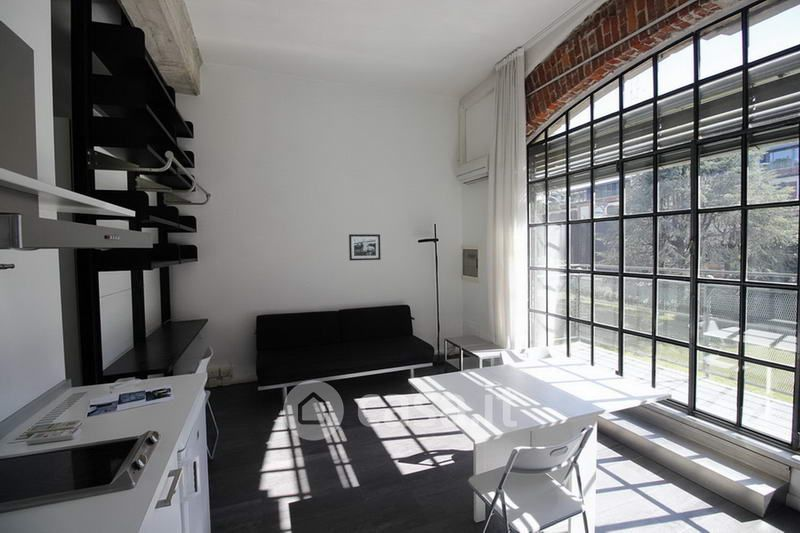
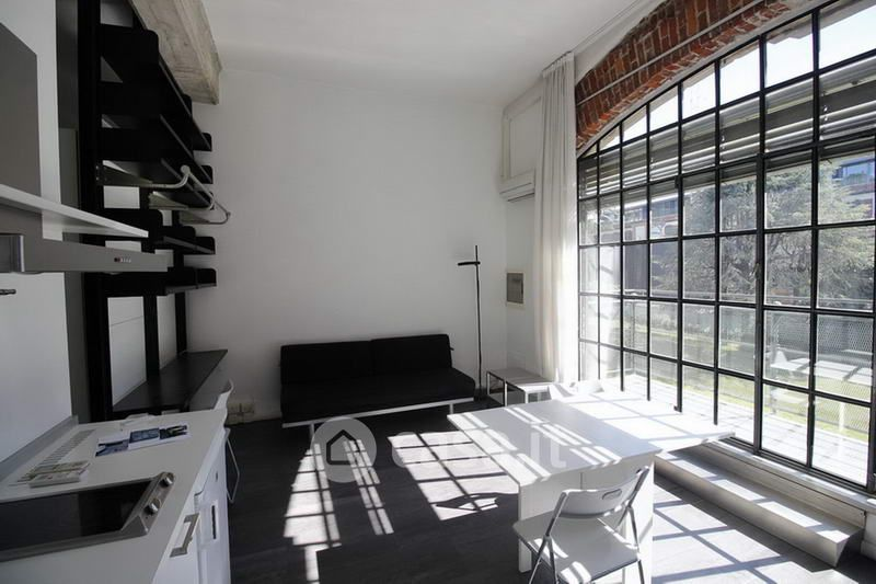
- picture frame [348,233,382,261]
